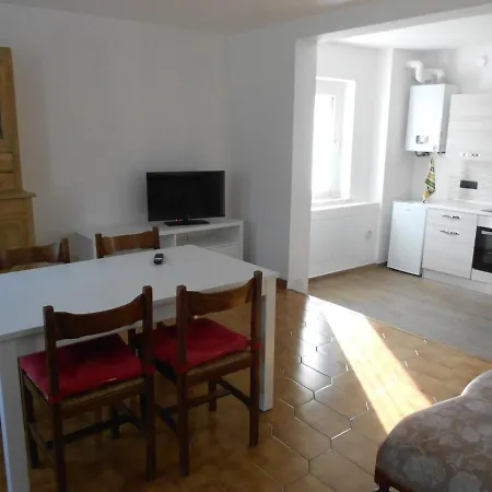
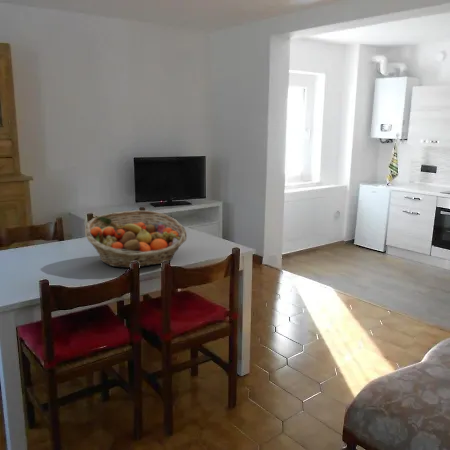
+ fruit basket [84,210,188,269]
